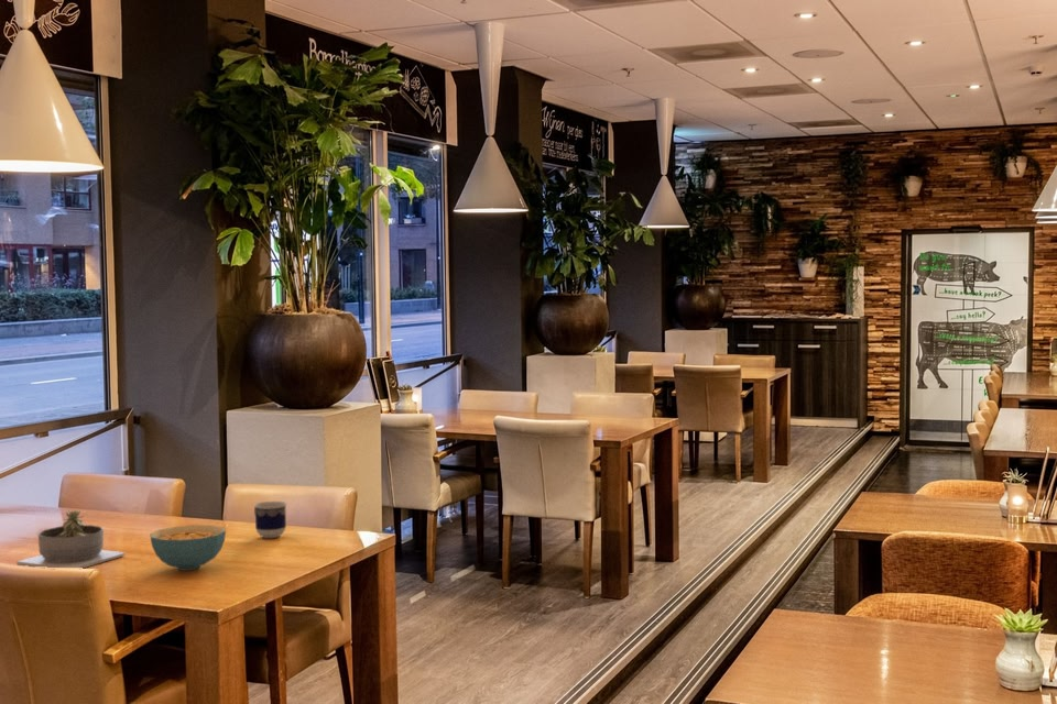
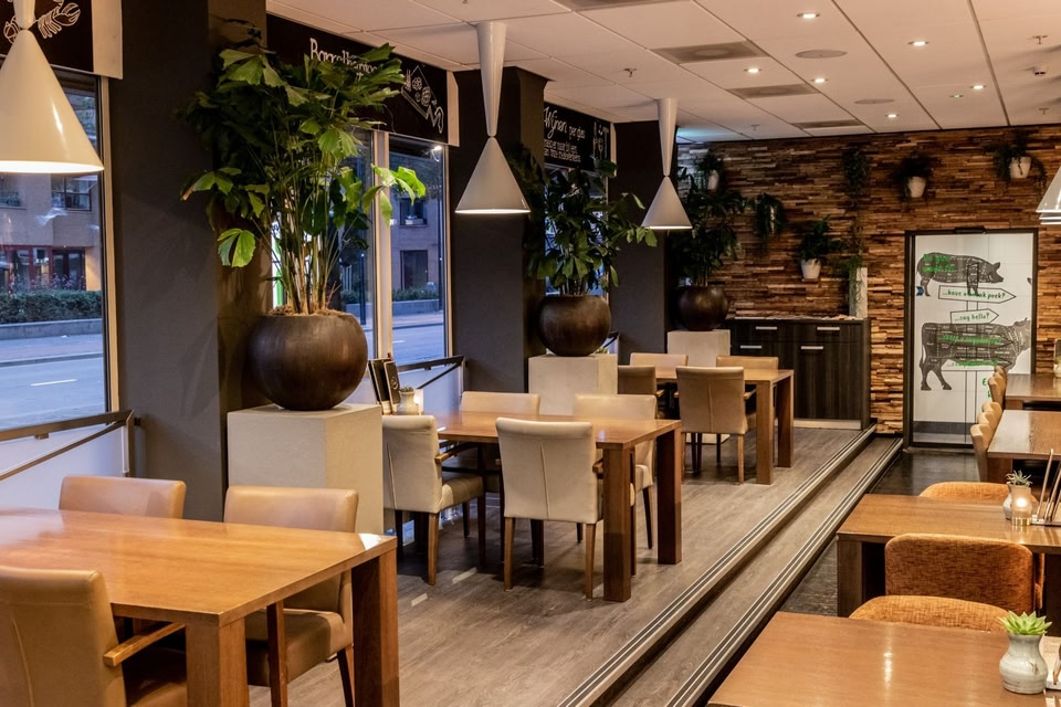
- cereal bowl [149,524,227,572]
- succulent planter [15,509,127,569]
- cup [253,501,287,539]
